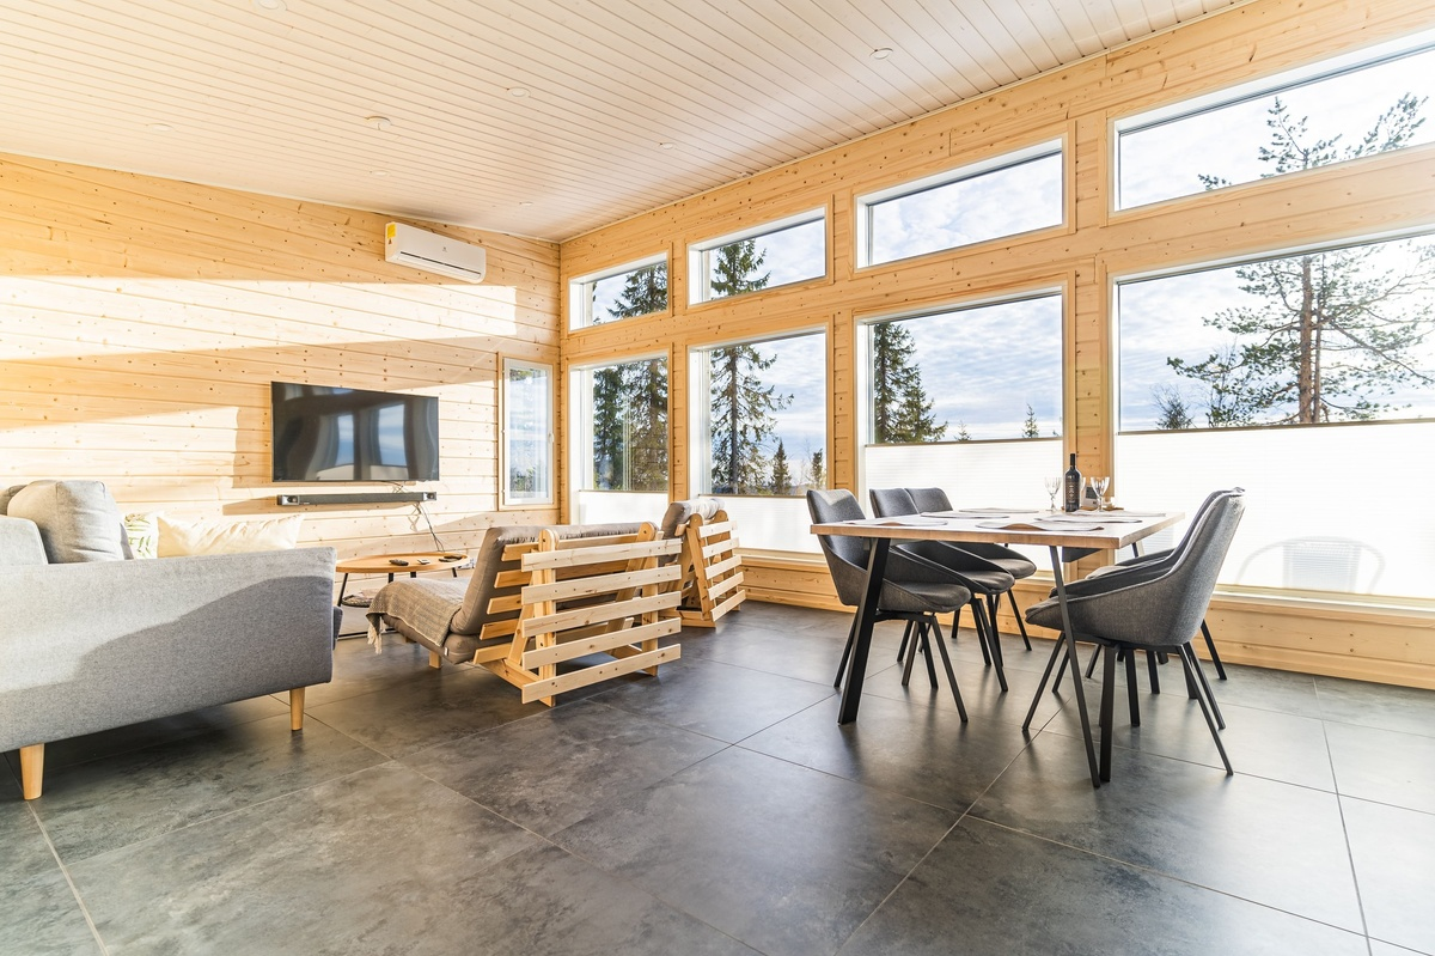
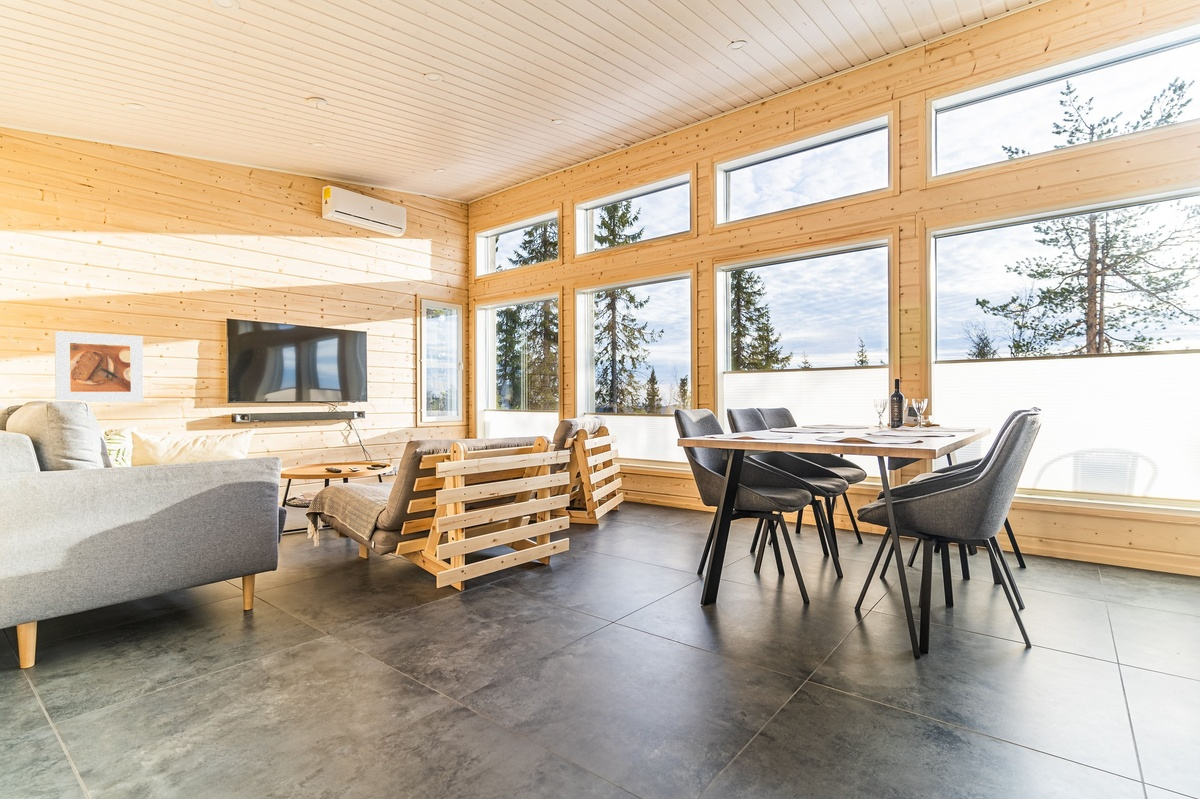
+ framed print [54,330,145,403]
